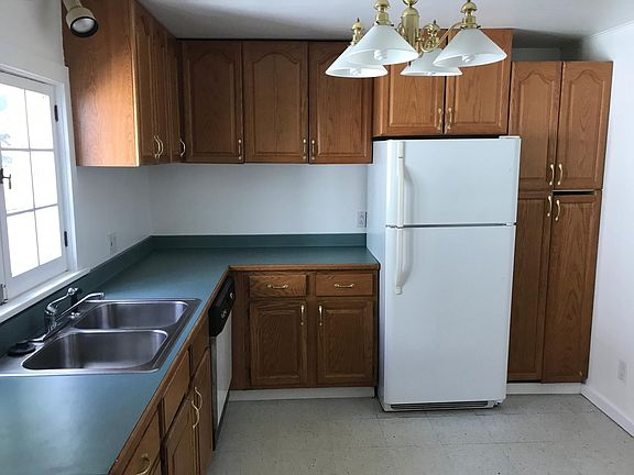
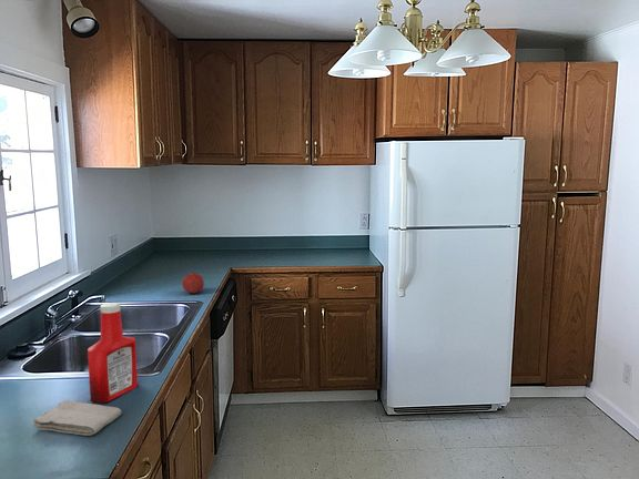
+ soap bottle [87,302,139,404]
+ fruit [181,271,205,294]
+ washcloth [32,400,123,437]
